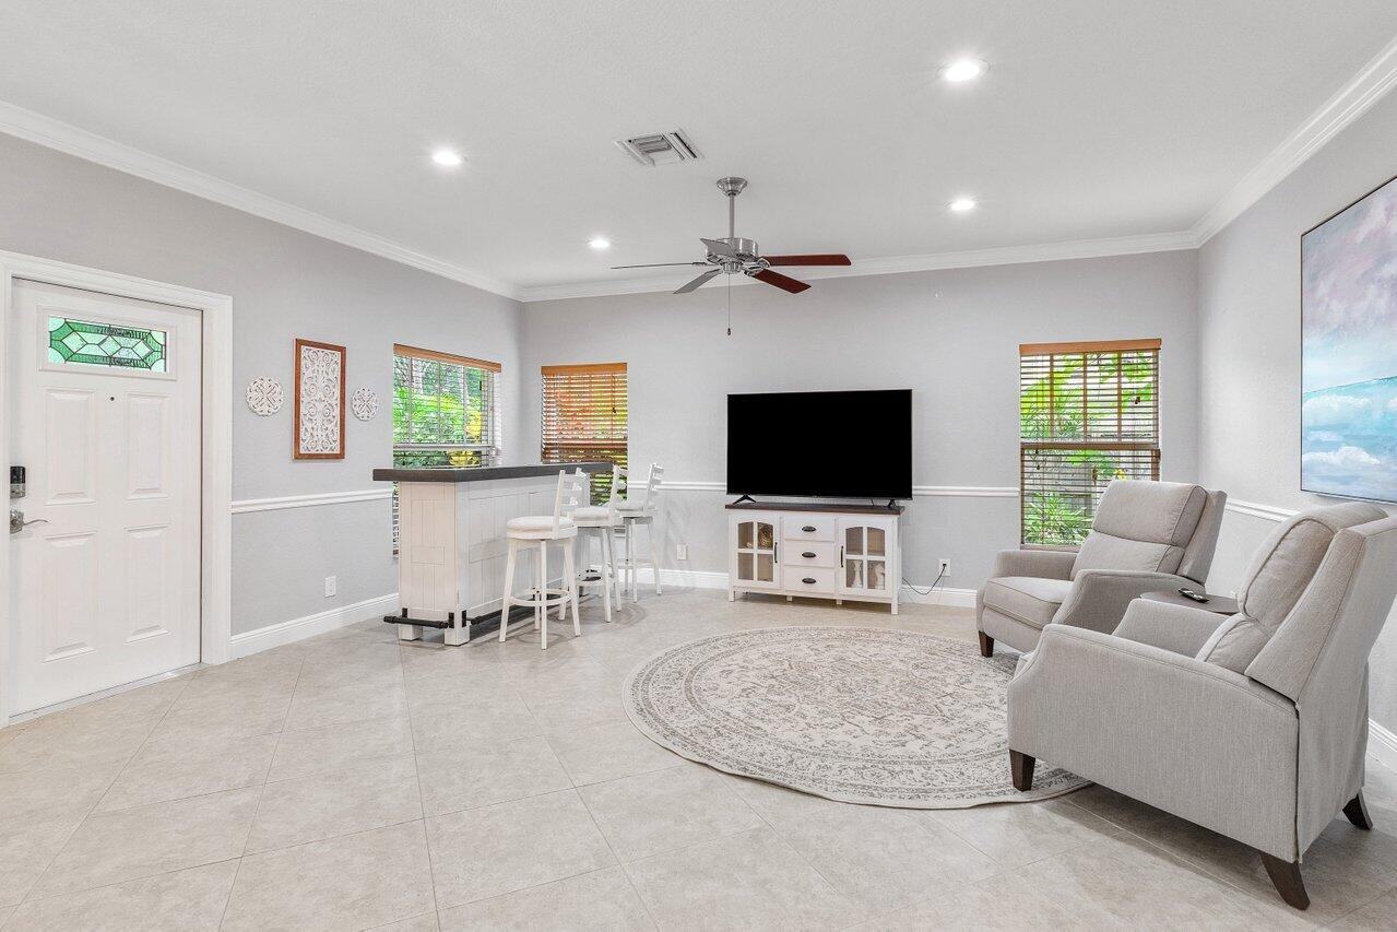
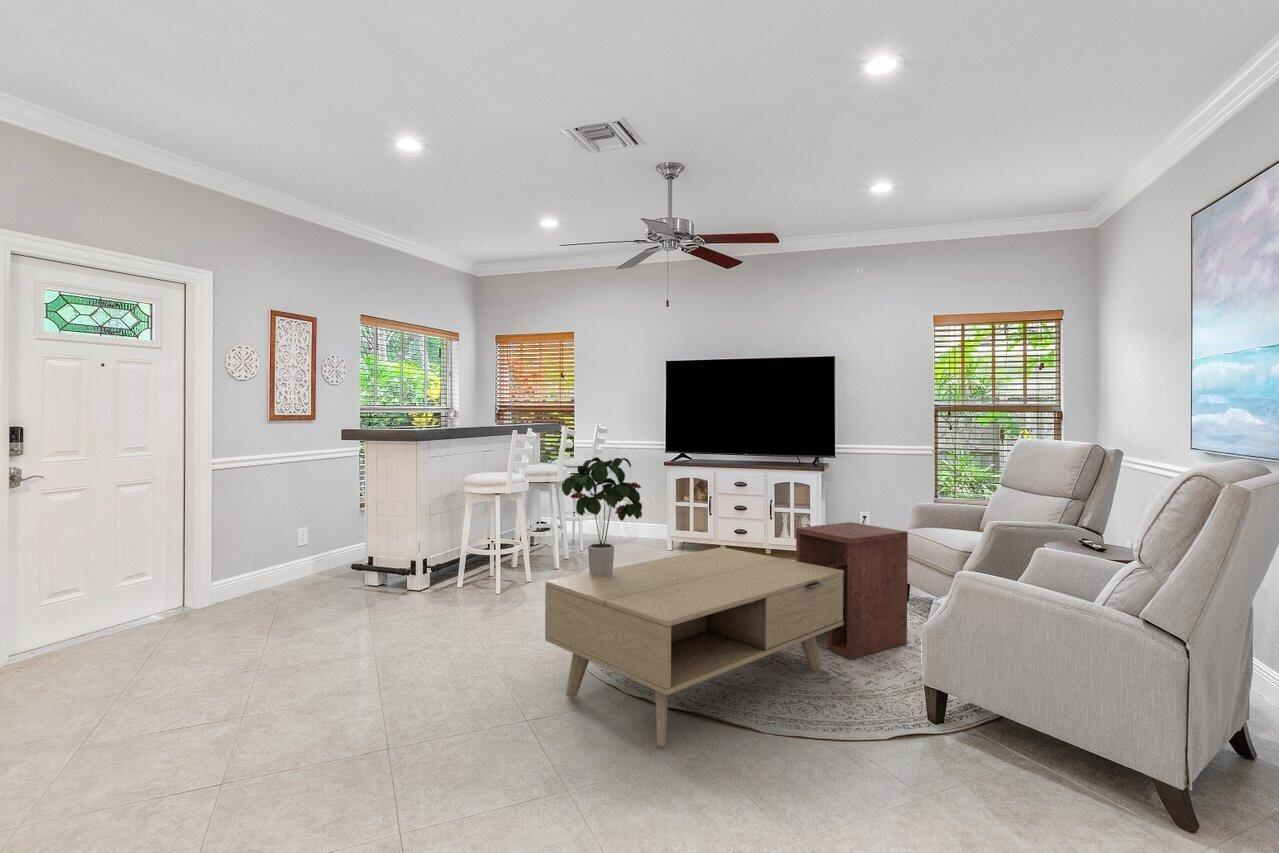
+ coffee table [544,546,844,747]
+ side table [795,521,909,660]
+ potted plant [561,456,643,577]
